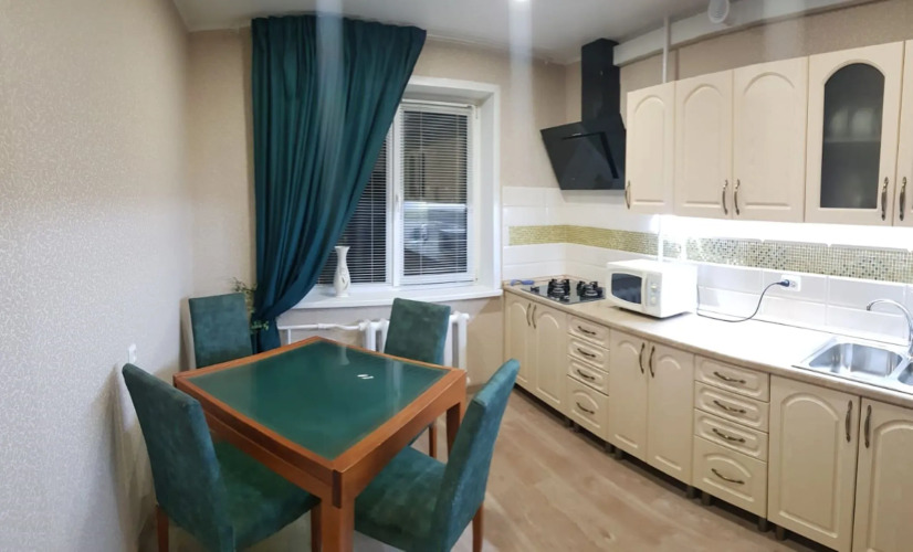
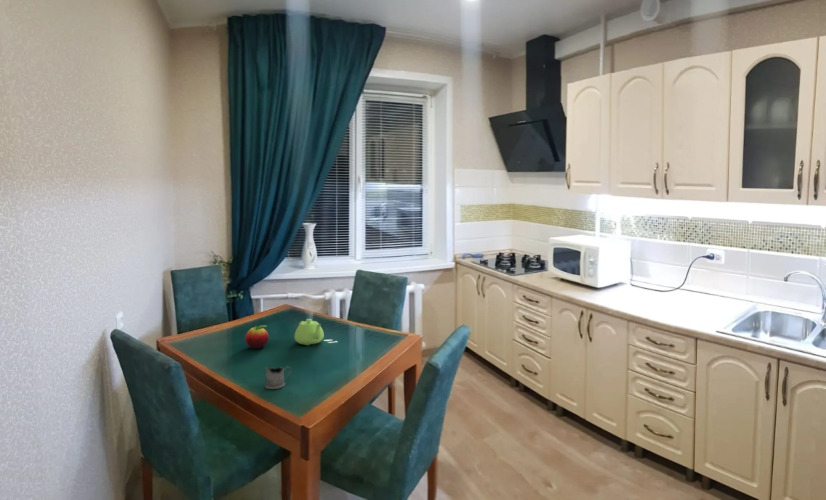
+ fruit [244,324,270,349]
+ teapot [294,318,325,346]
+ tea glass holder [264,366,292,390]
